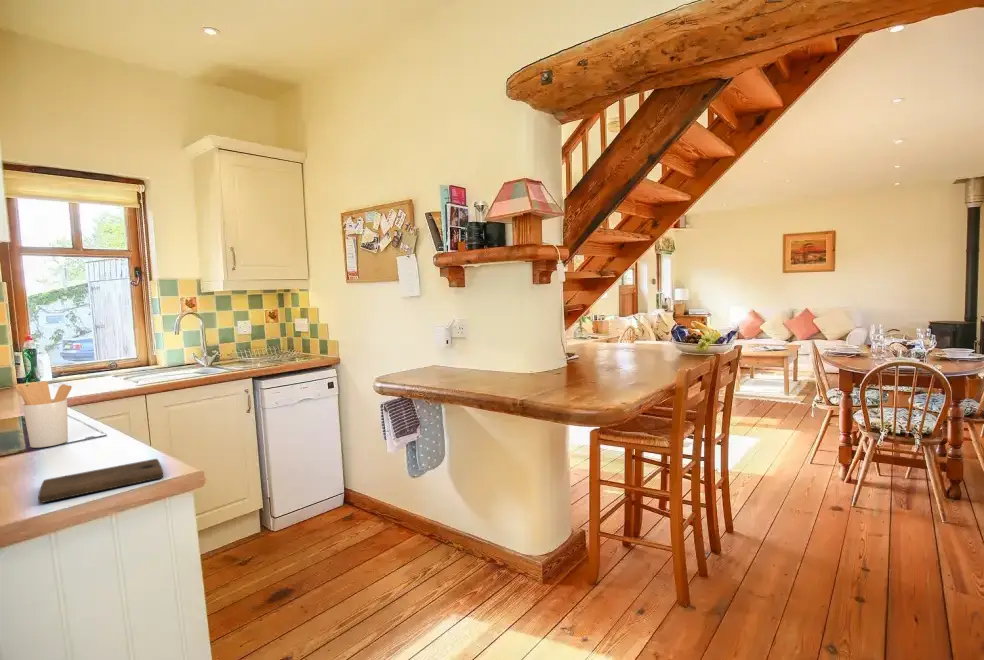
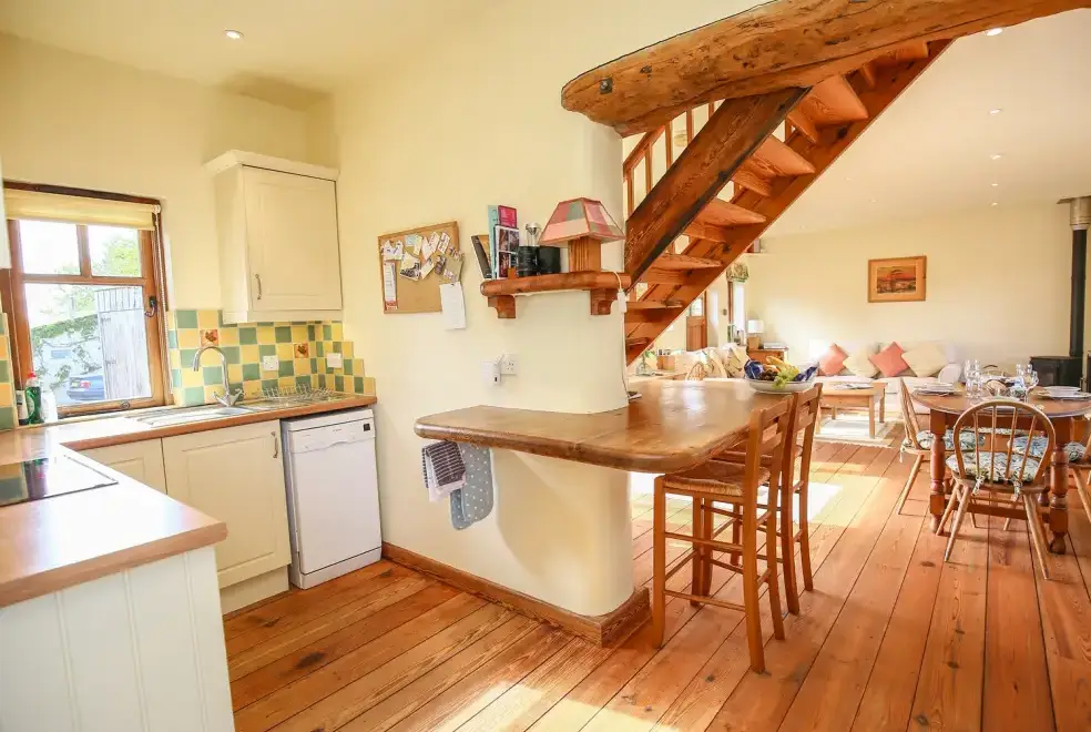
- utensil holder [15,380,73,449]
- cutting board [37,458,164,504]
